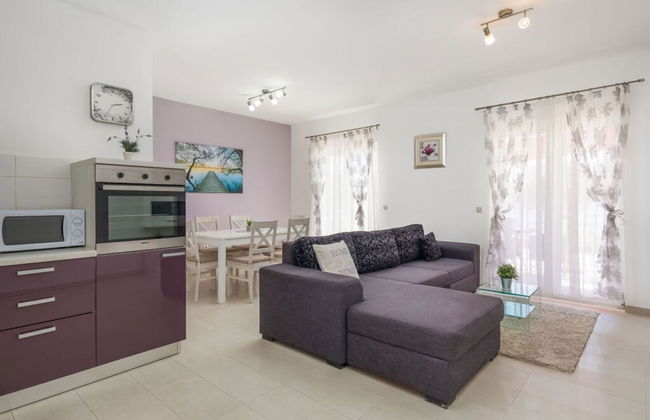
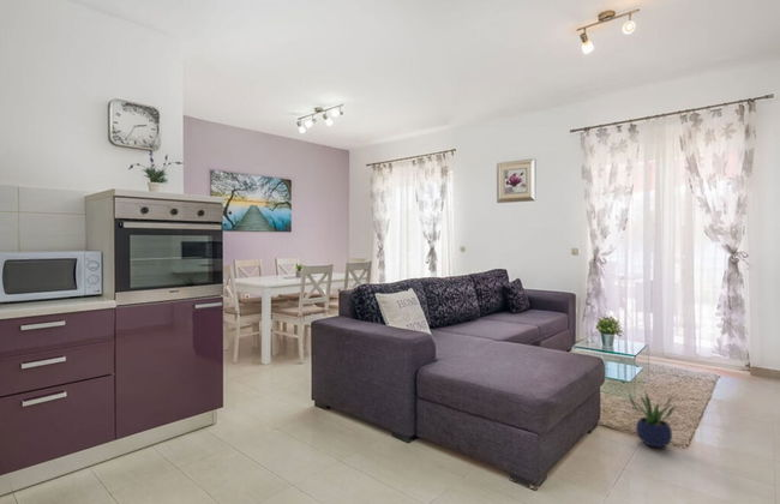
+ potted plant [628,388,677,449]
